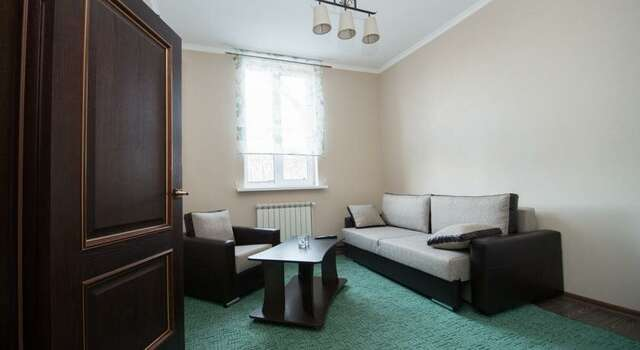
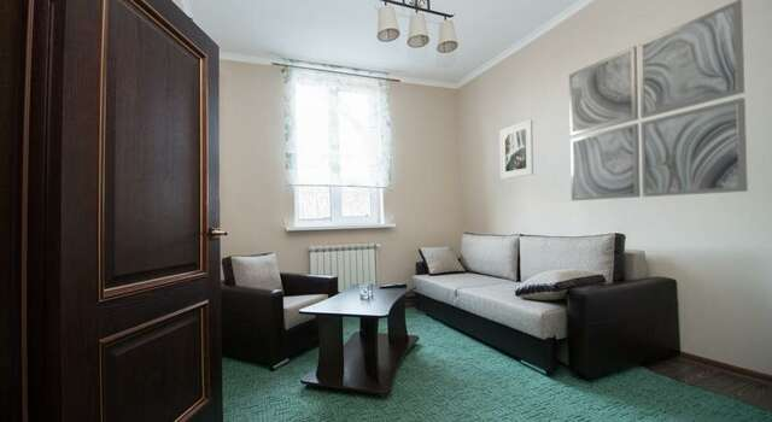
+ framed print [498,118,534,180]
+ wall art [568,0,749,201]
